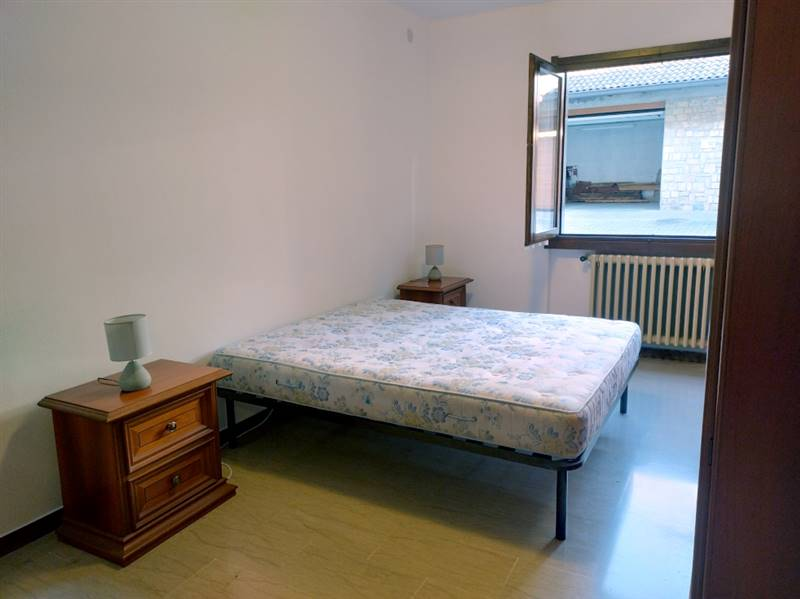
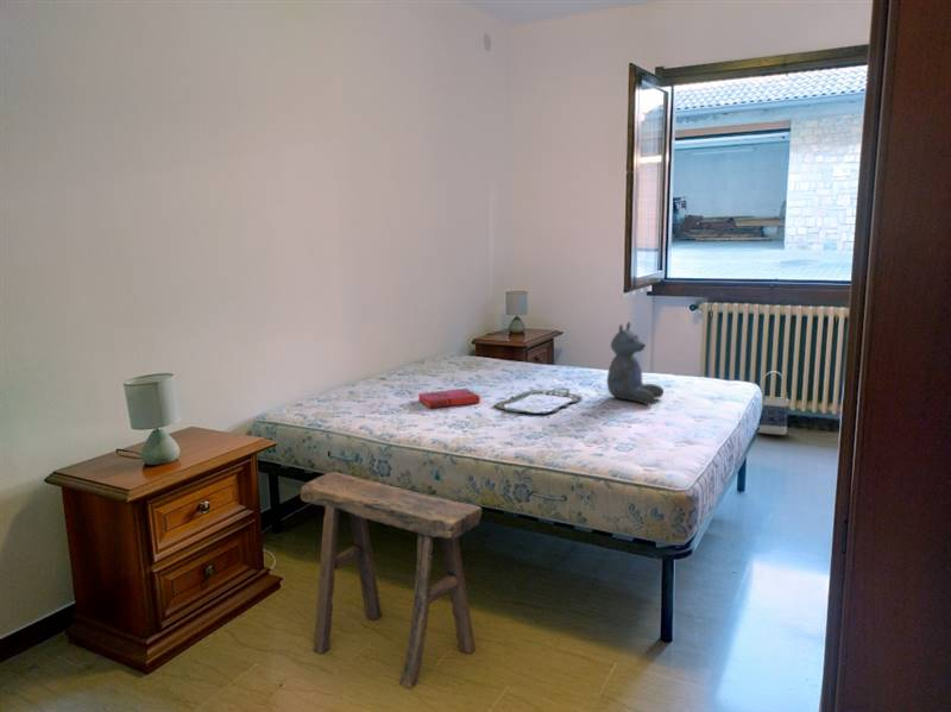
+ serving tray [493,386,584,415]
+ stool [300,471,483,689]
+ stuffed bear [606,321,665,405]
+ bag [757,370,789,436]
+ hardback book [417,387,481,410]
